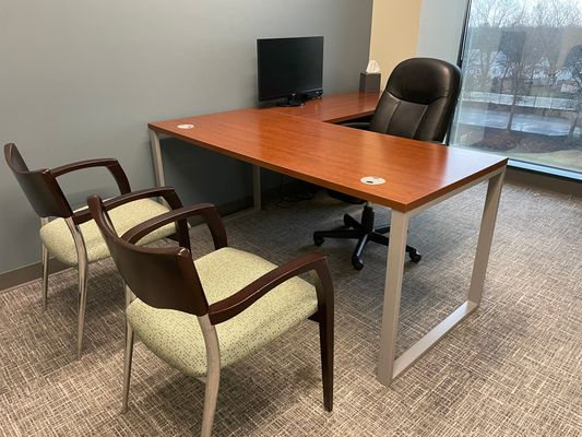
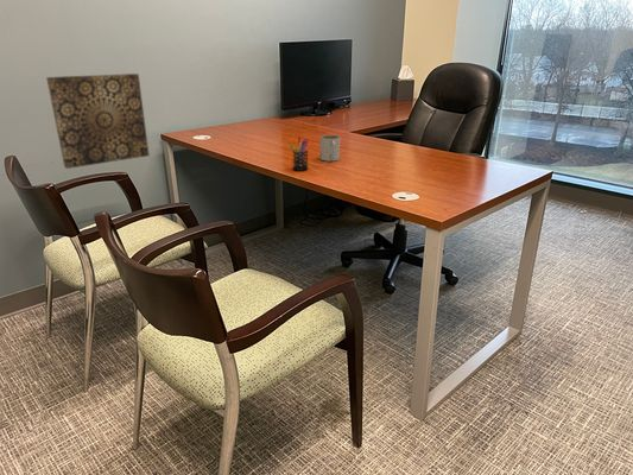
+ wall art [45,72,150,170]
+ mug [319,134,341,163]
+ pen holder [287,135,310,172]
